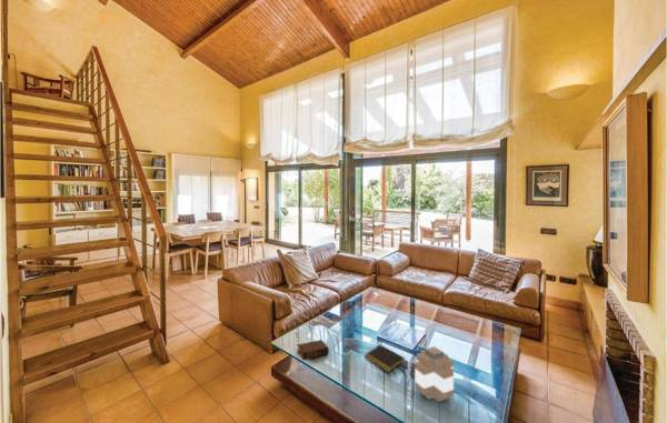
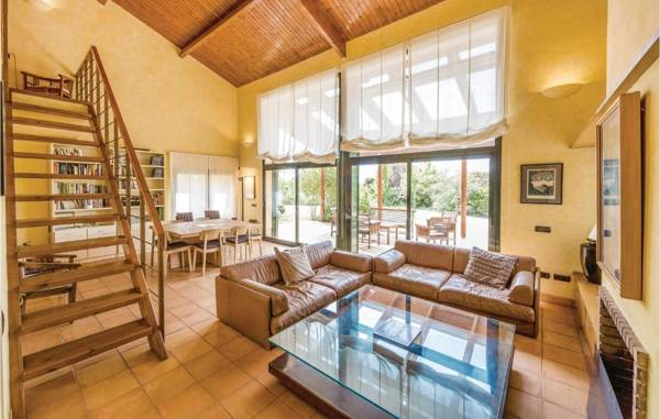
- notepad [364,343,406,373]
- book [297,339,330,361]
- jar [414,345,455,403]
